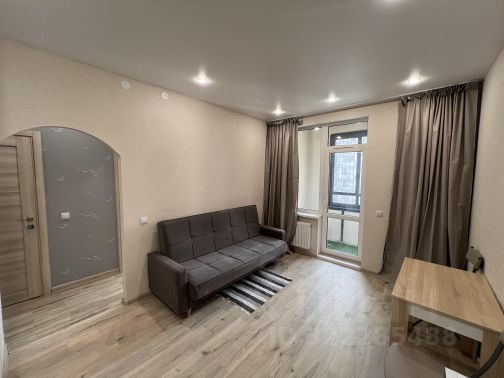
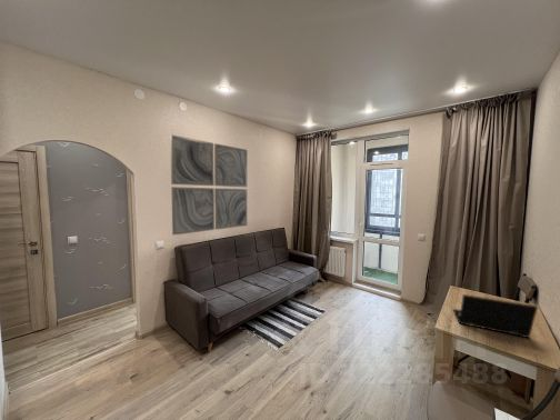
+ wall art [169,133,248,236]
+ laptop [452,293,539,339]
